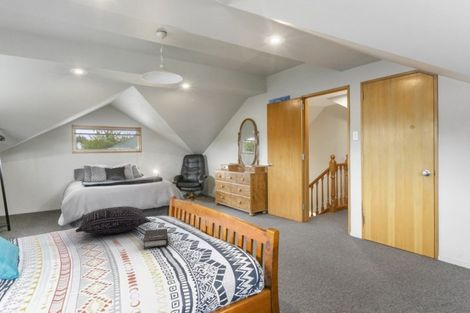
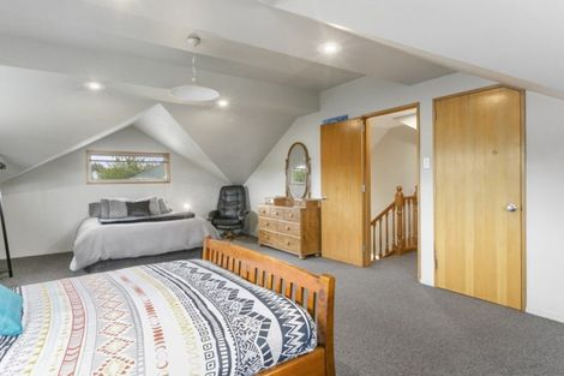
- hardback book [143,228,169,250]
- pillow [74,205,152,235]
